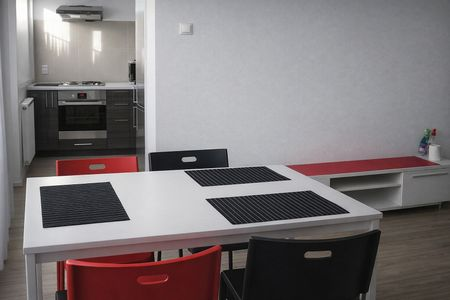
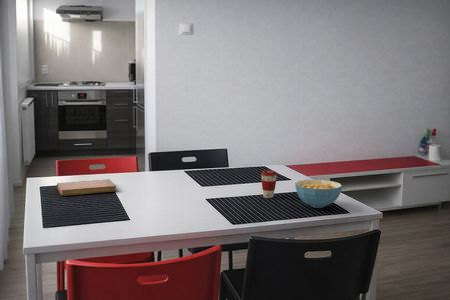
+ cereal bowl [294,179,343,209]
+ coffee cup [260,169,278,199]
+ notebook [56,178,117,197]
